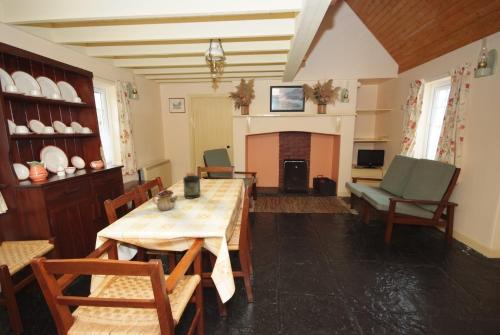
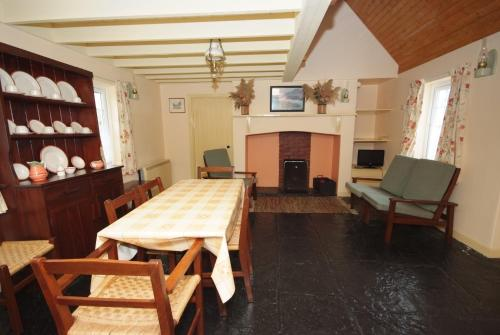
- teapot [152,187,179,212]
- jar [182,171,201,200]
